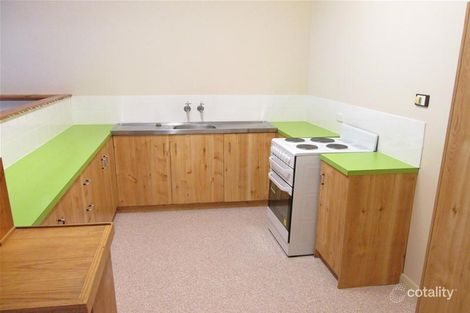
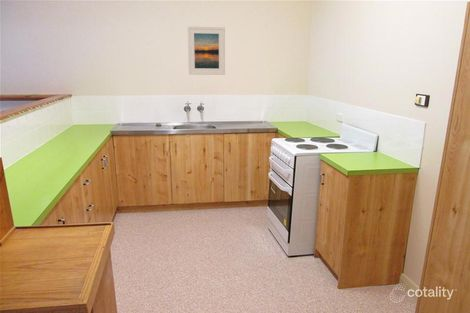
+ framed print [187,25,226,76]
